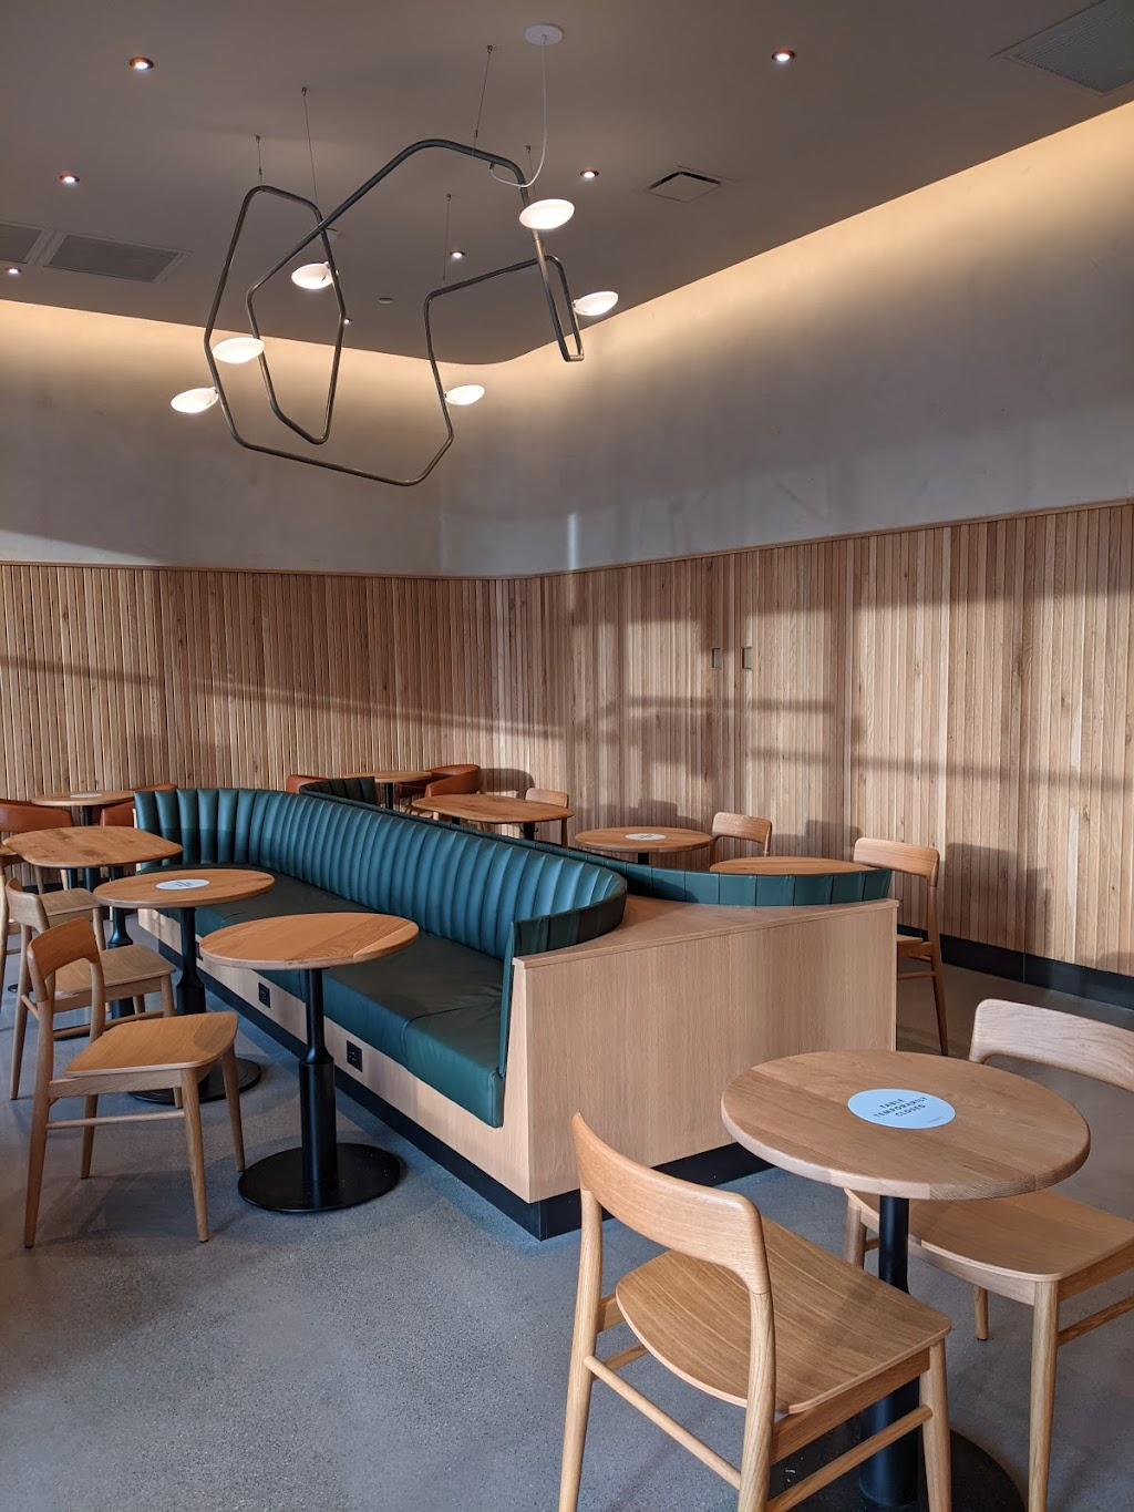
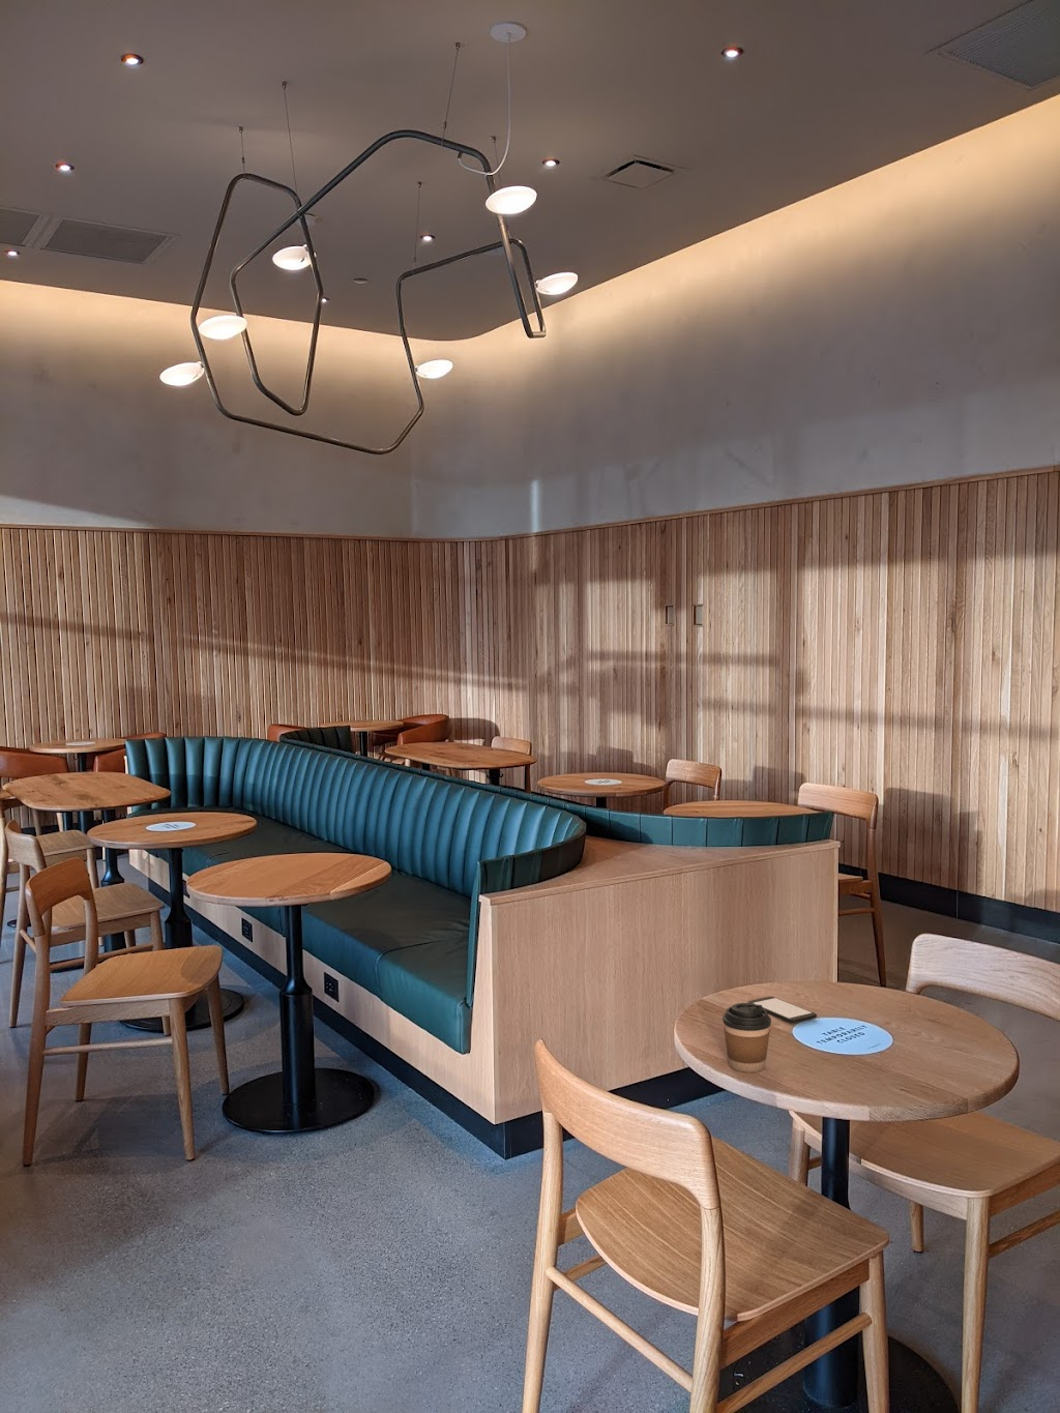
+ smartphone [747,995,817,1023]
+ coffee cup [722,1002,773,1073]
